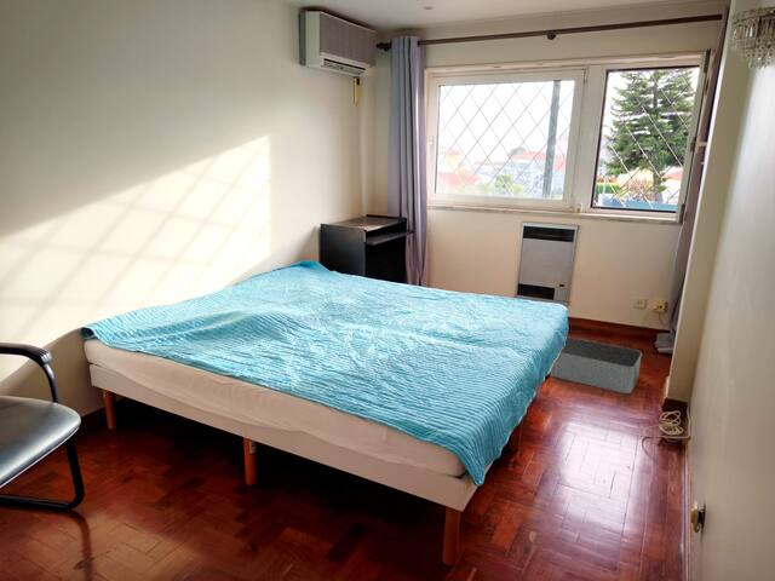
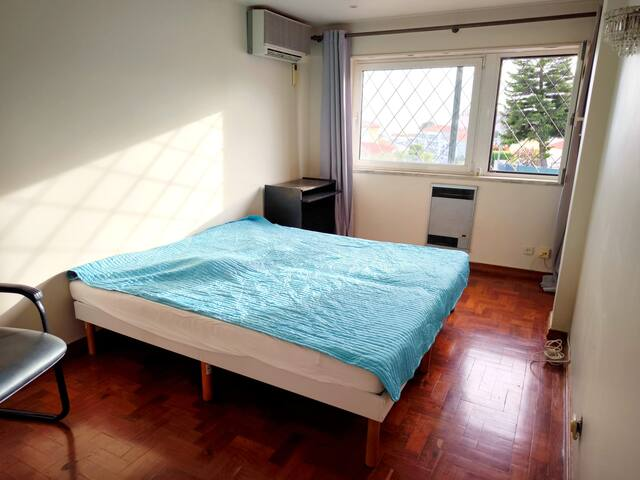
- storage bin [549,336,643,395]
